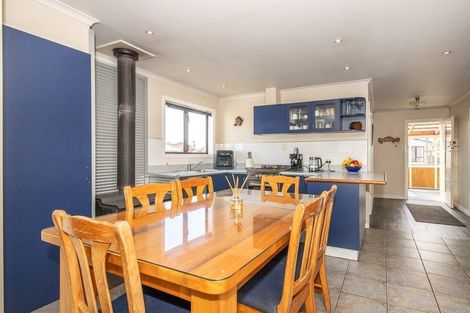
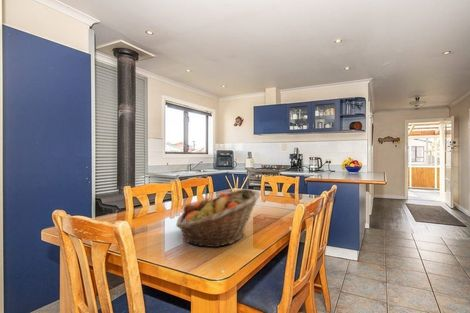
+ fruit basket [175,188,262,249]
